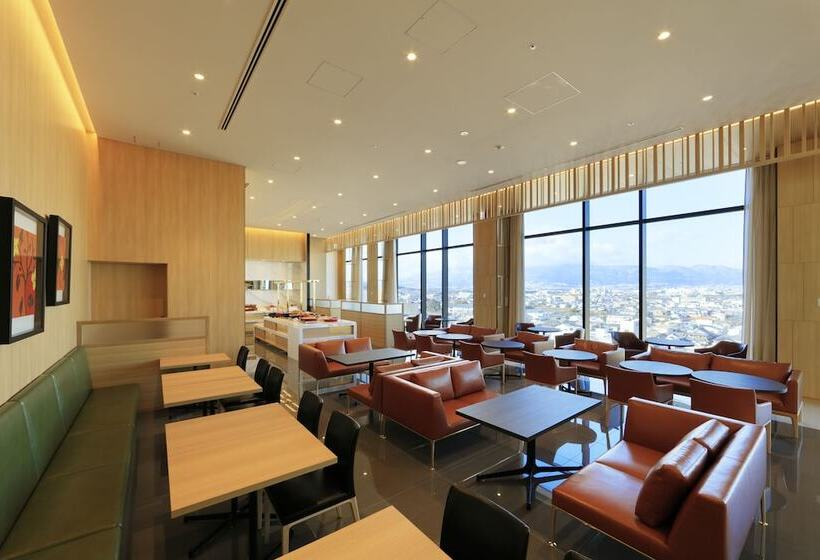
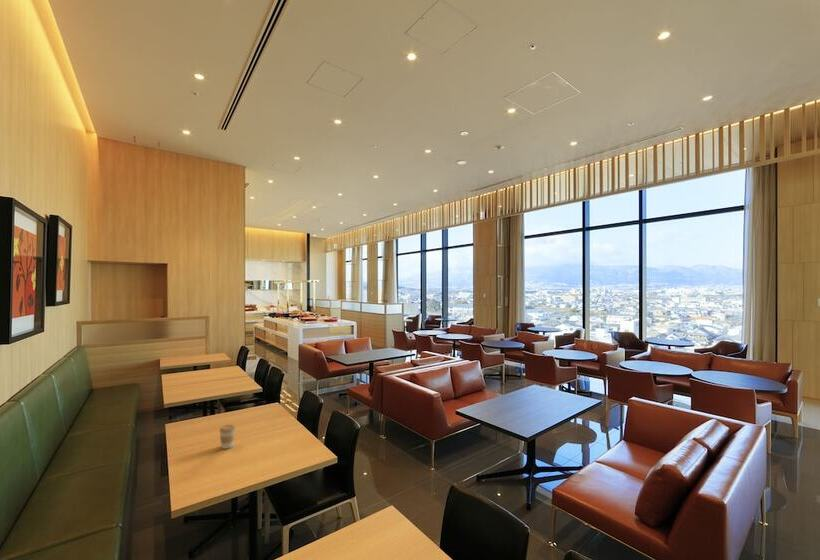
+ coffee cup [218,424,237,450]
